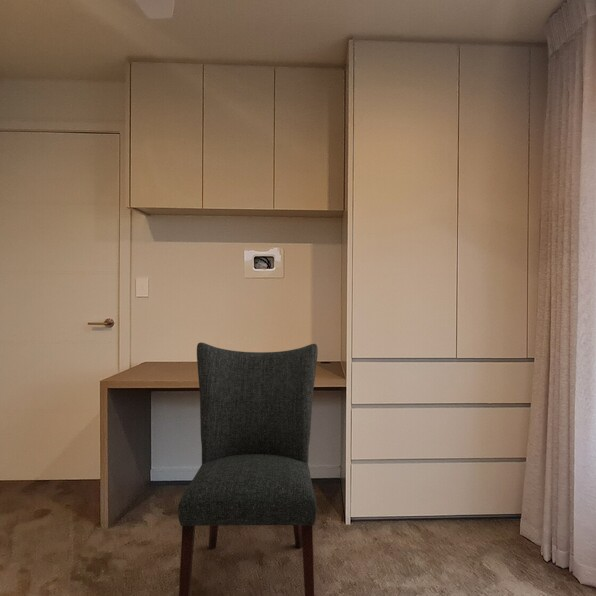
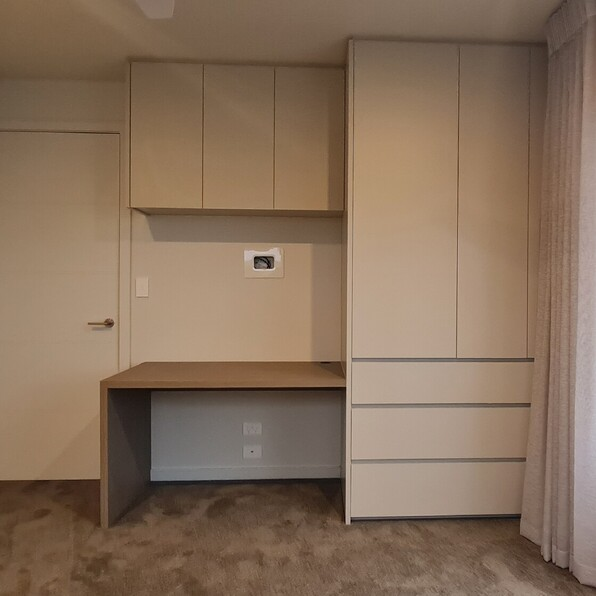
- chair [177,342,319,596]
